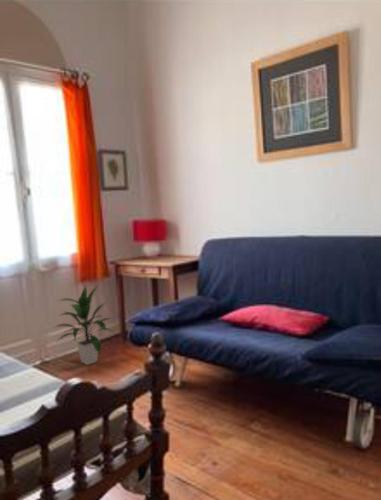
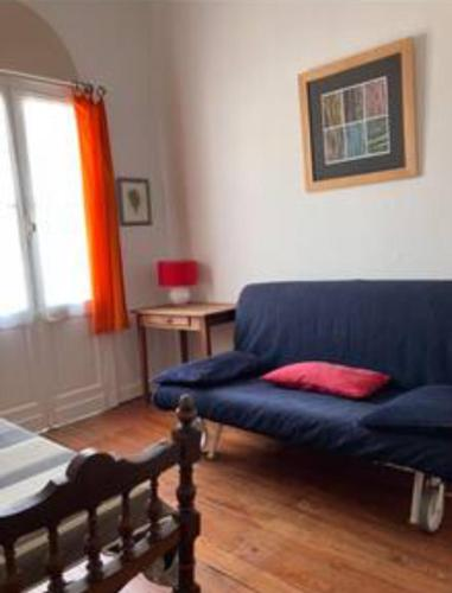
- indoor plant [52,283,114,366]
